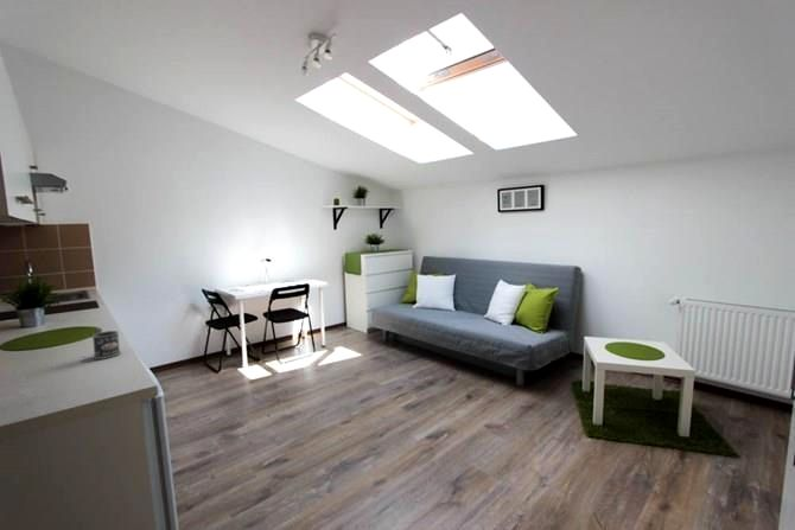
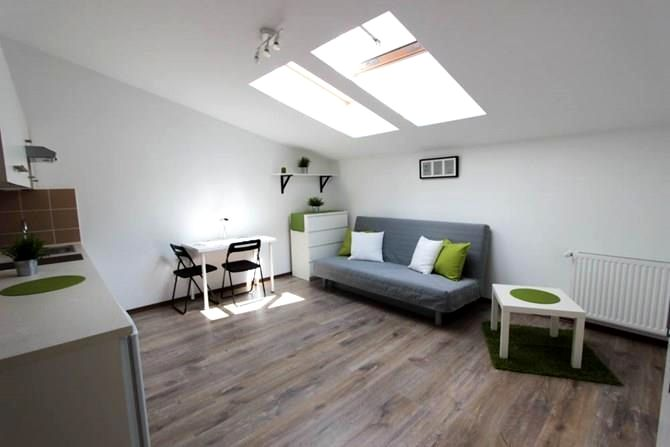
- mug [91,326,122,360]
